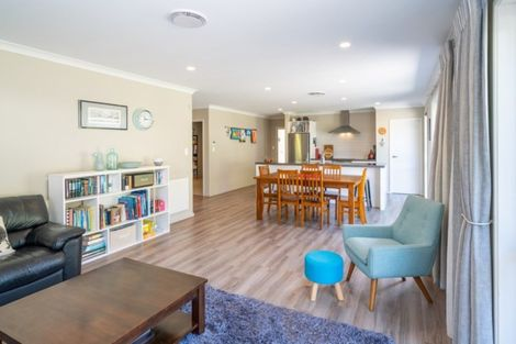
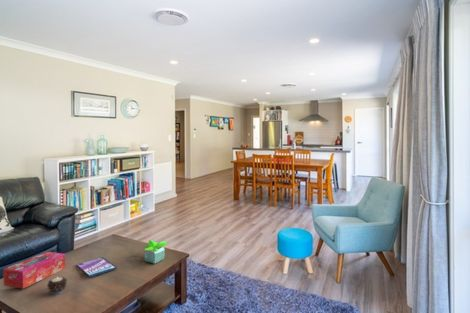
+ potted plant [143,239,168,265]
+ video game case [76,256,118,278]
+ tissue box [2,251,66,290]
+ candle [46,276,68,295]
